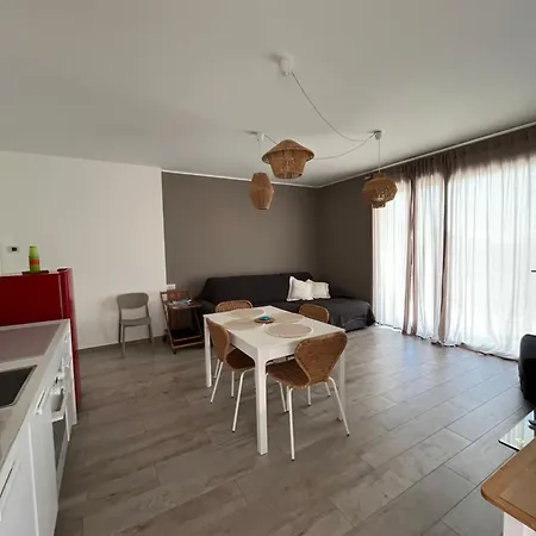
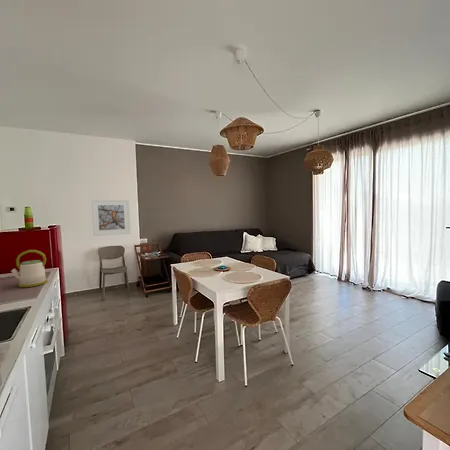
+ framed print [91,199,131,237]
+ kettle [10,249,48,288]
